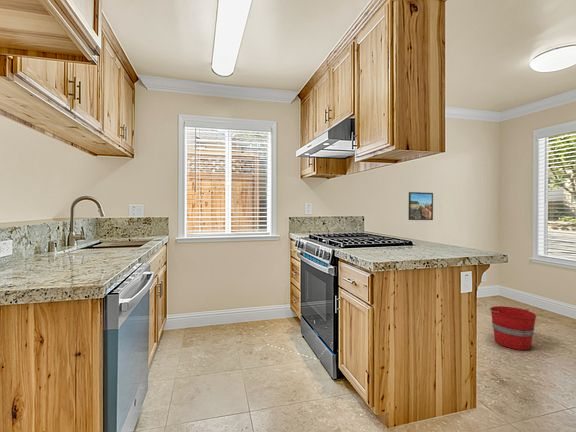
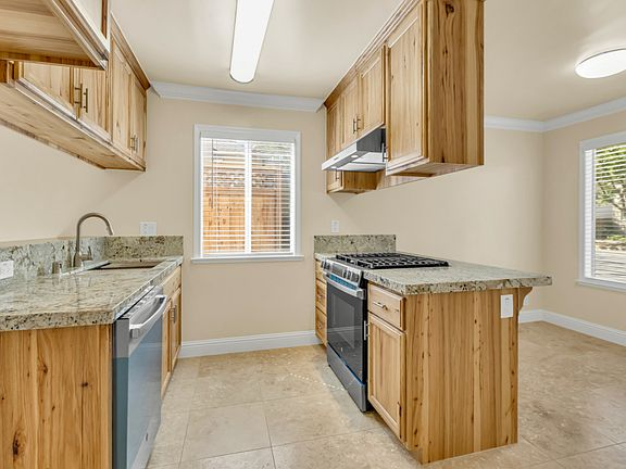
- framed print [407,191,434,221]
- bucket [487,305,538,351]
